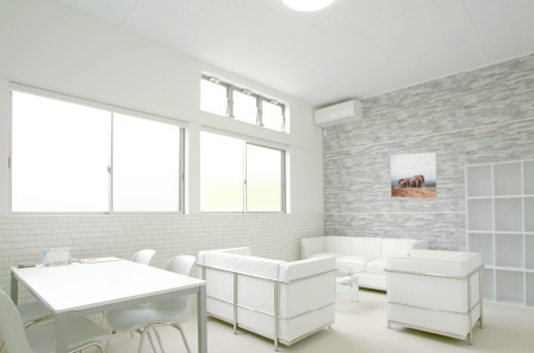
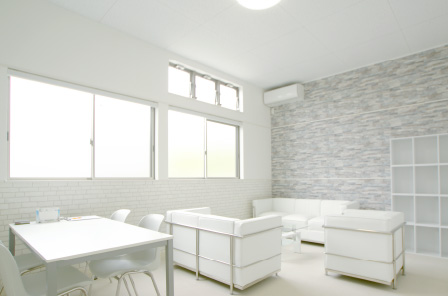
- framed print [390,151,439,199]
